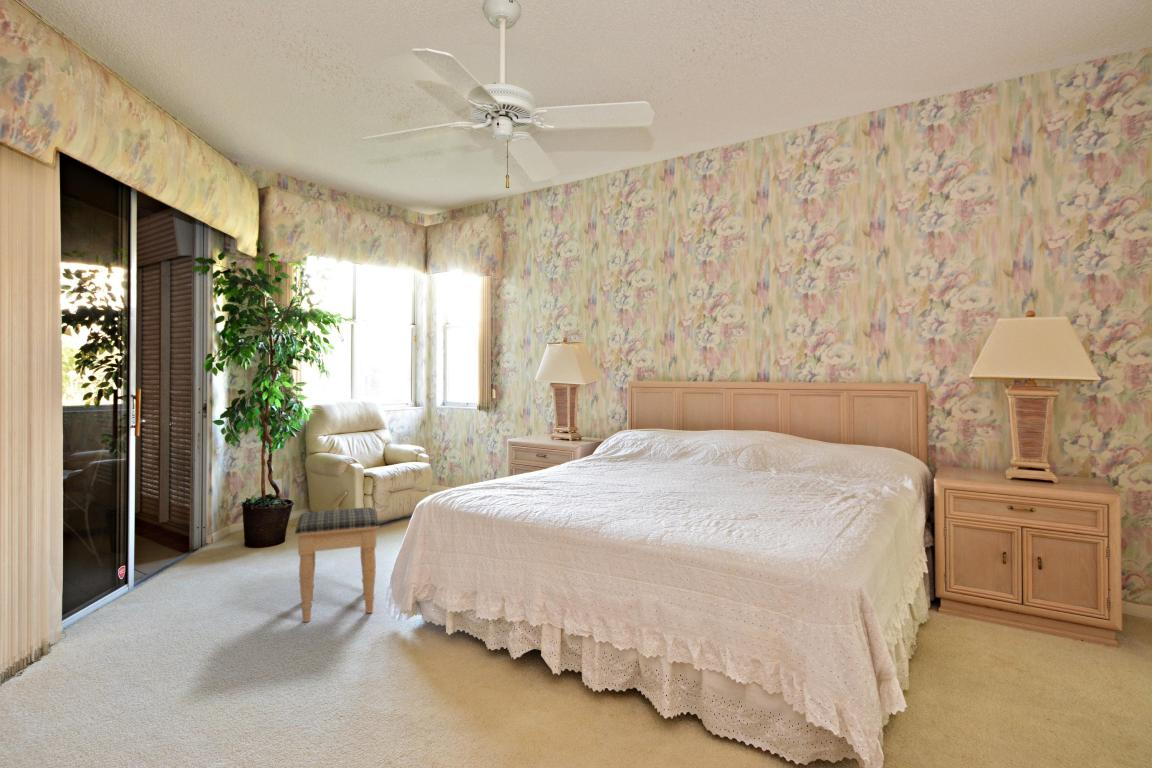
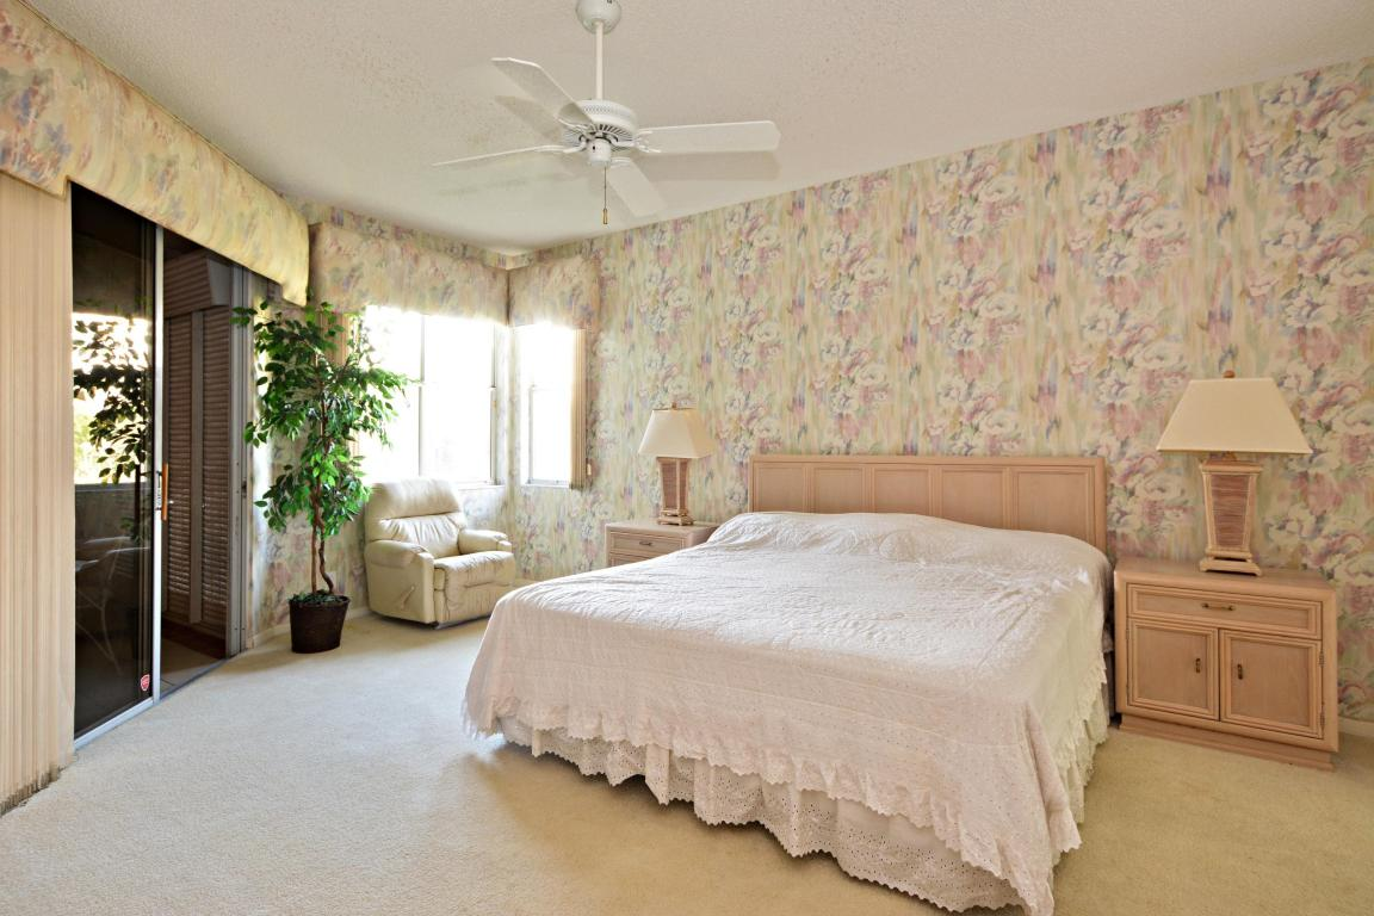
- footstool [294,506,380,623]
